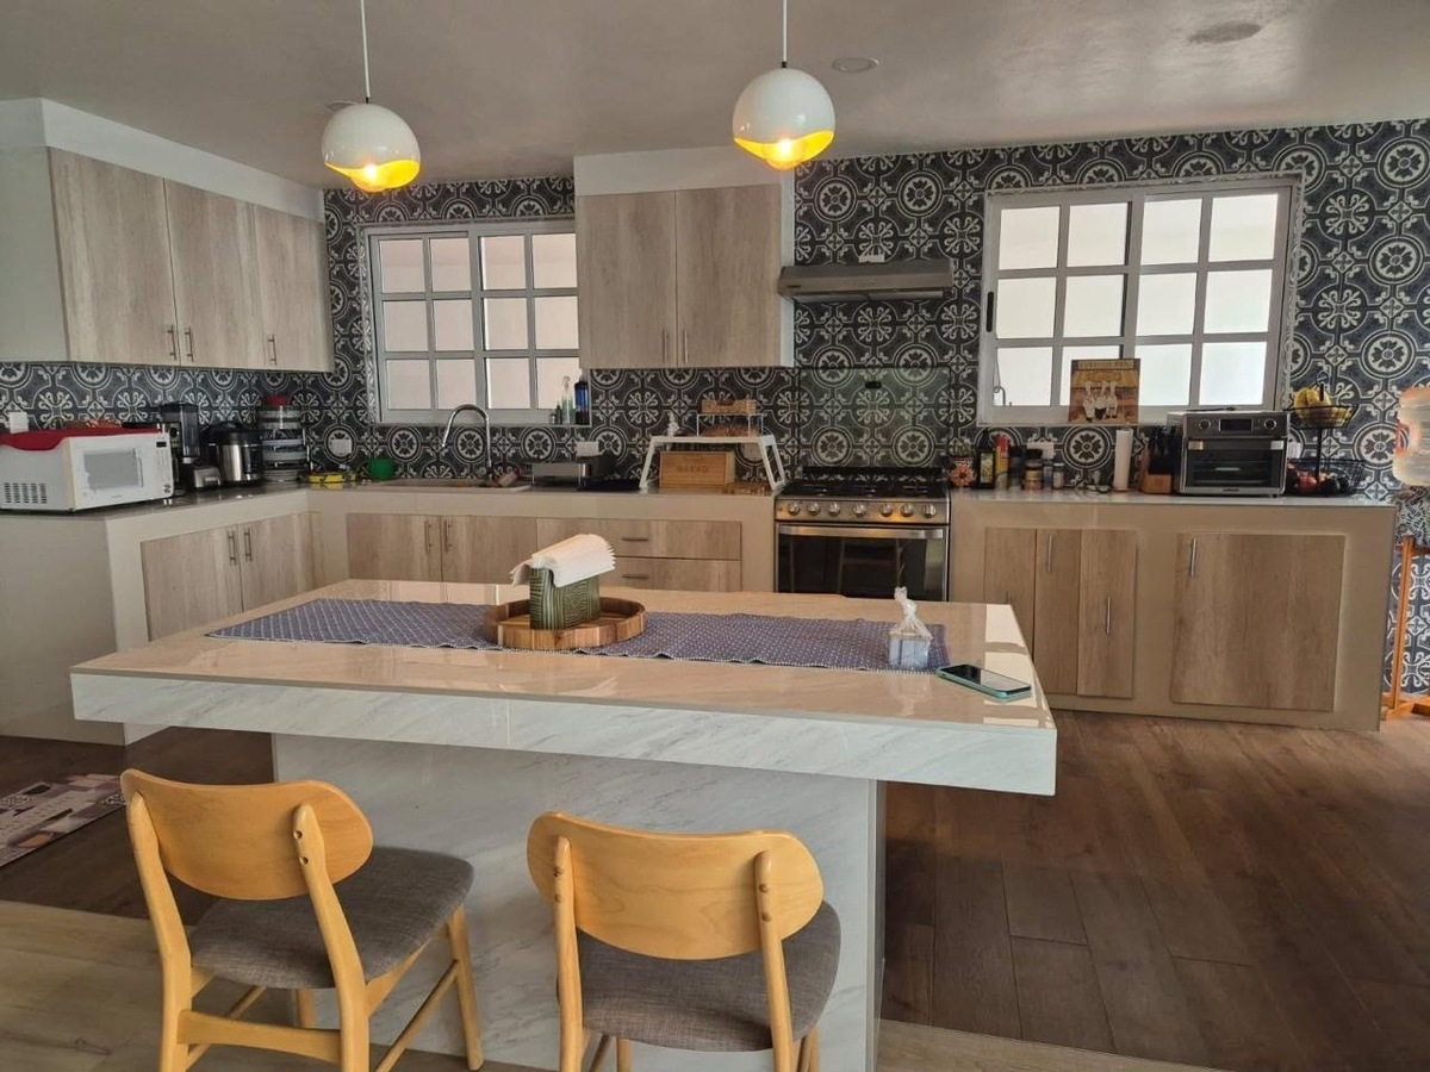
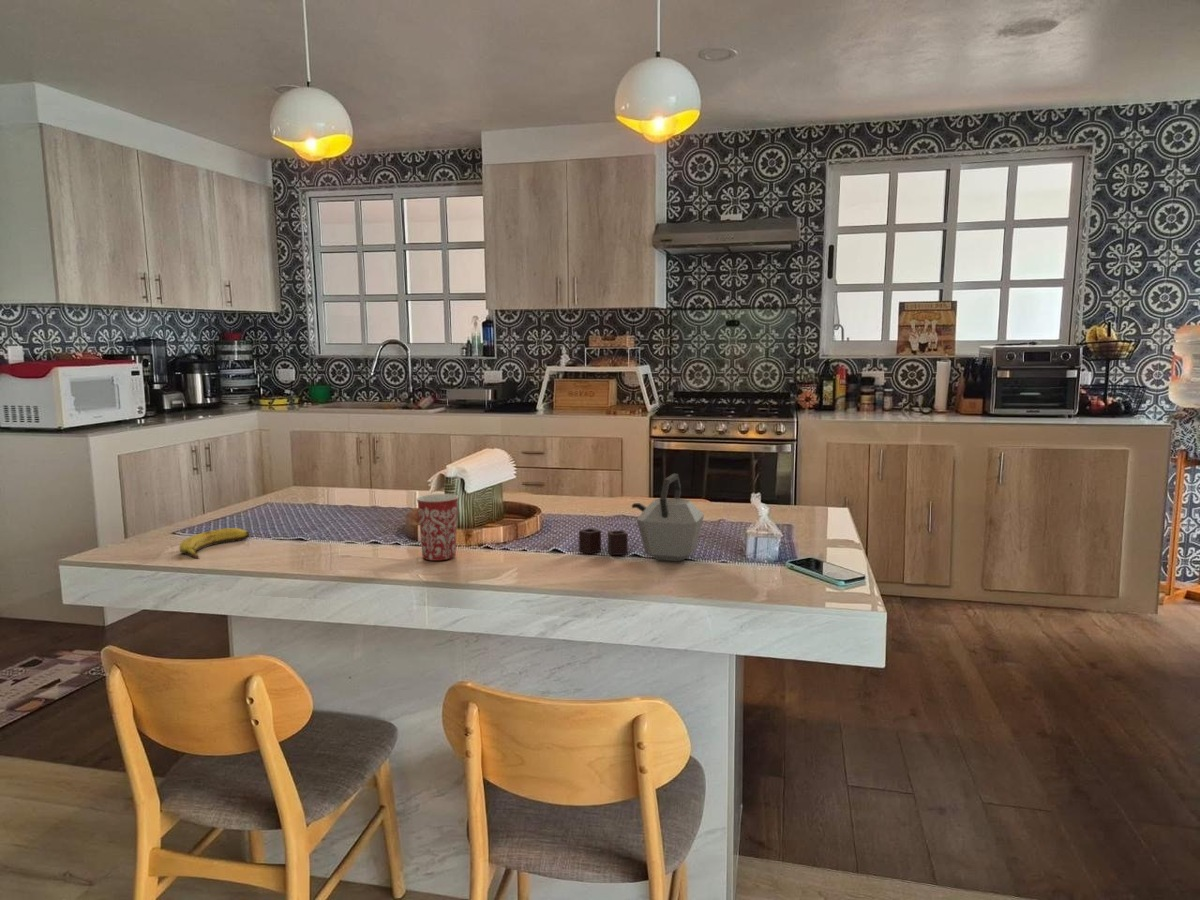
+ banana [179,527,250,560]
+ mug [416,493,459,561]
+ kettle [578,473,705,562]
